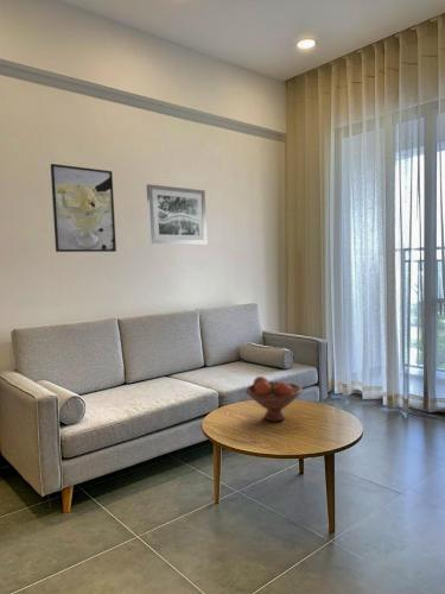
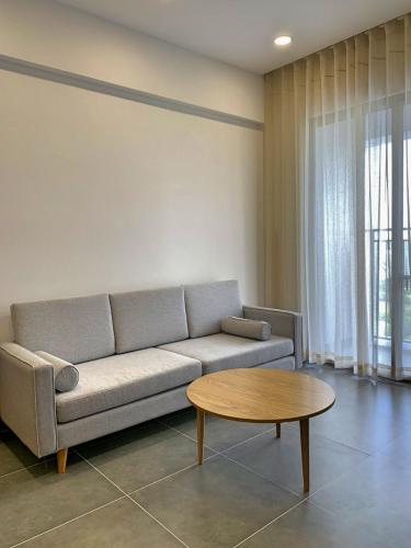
- fruit bowl [244,375,304,422]
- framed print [50,163,117,253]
- wall art [146,183,208,246]
